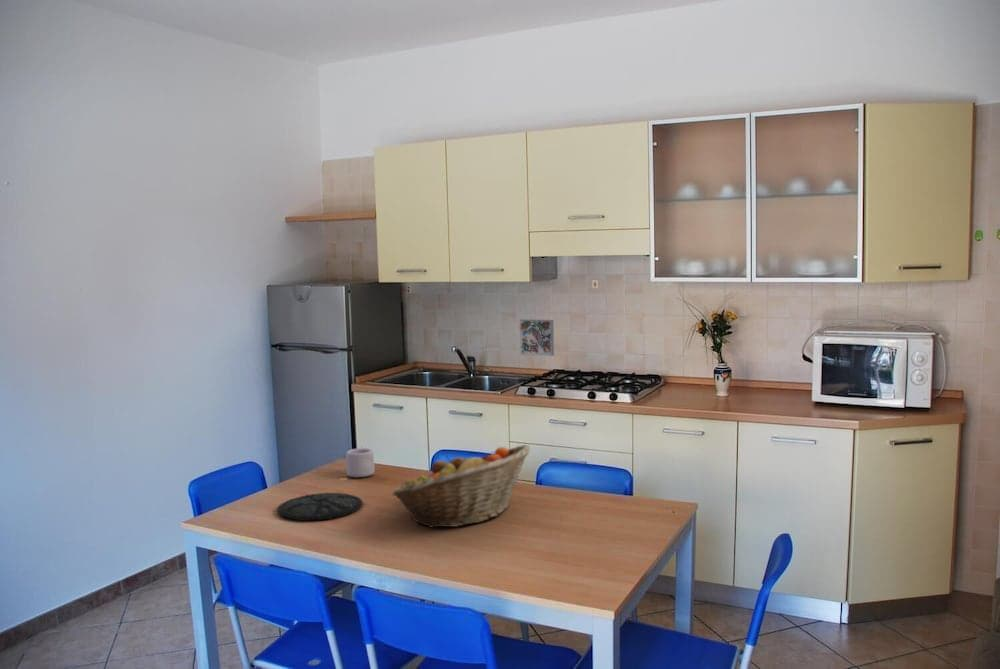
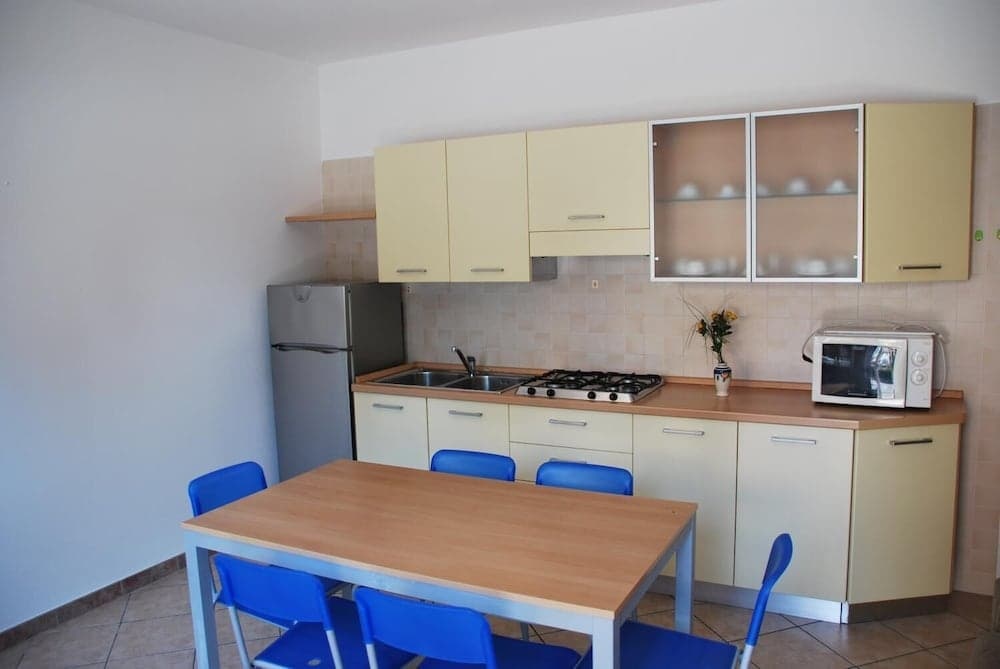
- mug [345,445,375,478]
- decorative tile [519,319,555,357]
- plate [276,492,364,521]
- fruit basket [391,444,531,529]
